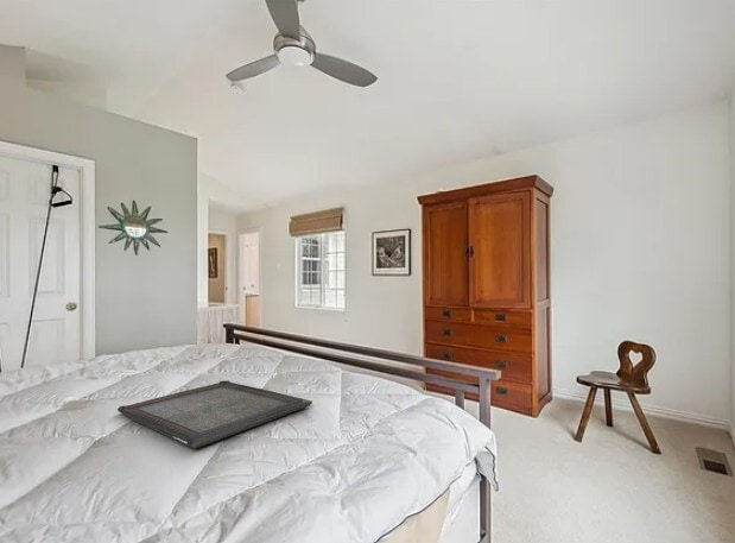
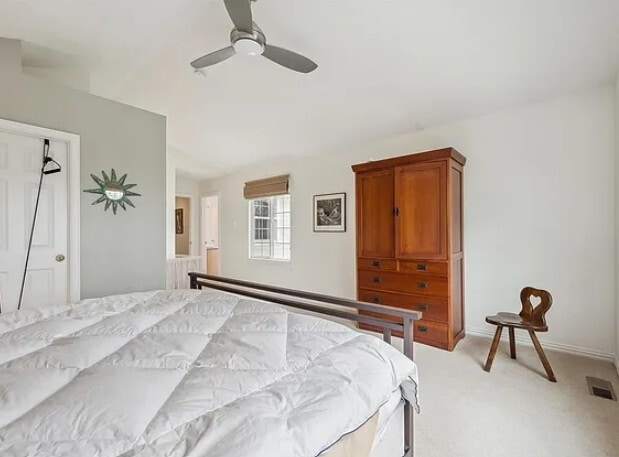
- serving tray [116,379,313,450]
